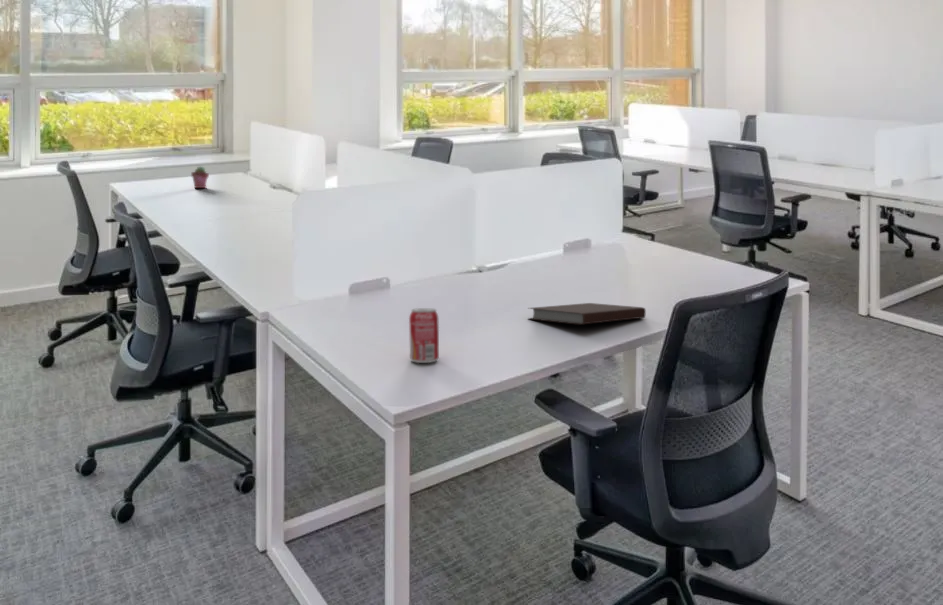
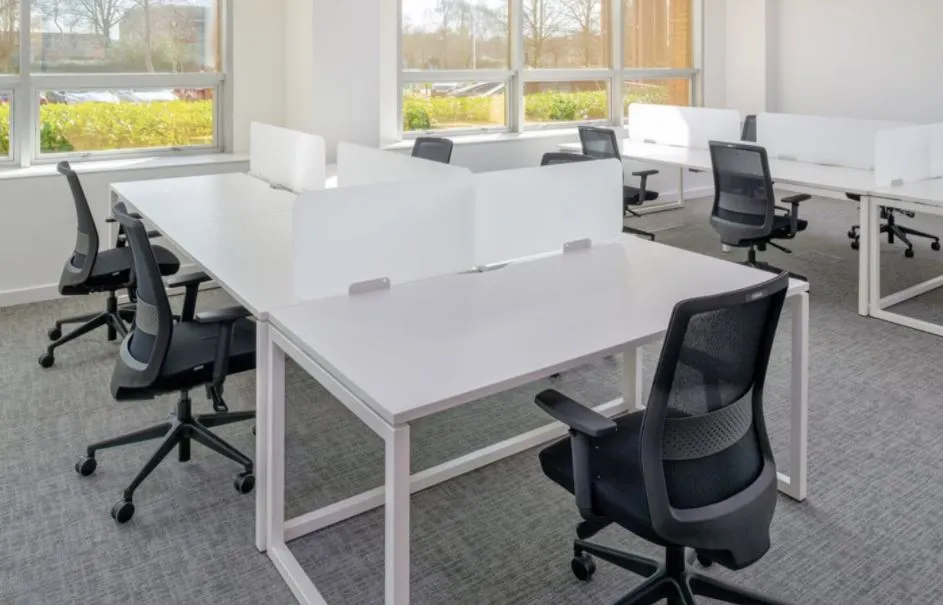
- notebook [527,302,647,326]
- potted succulent [190,165,210,189]
- beverage can [408,307,440,364]
